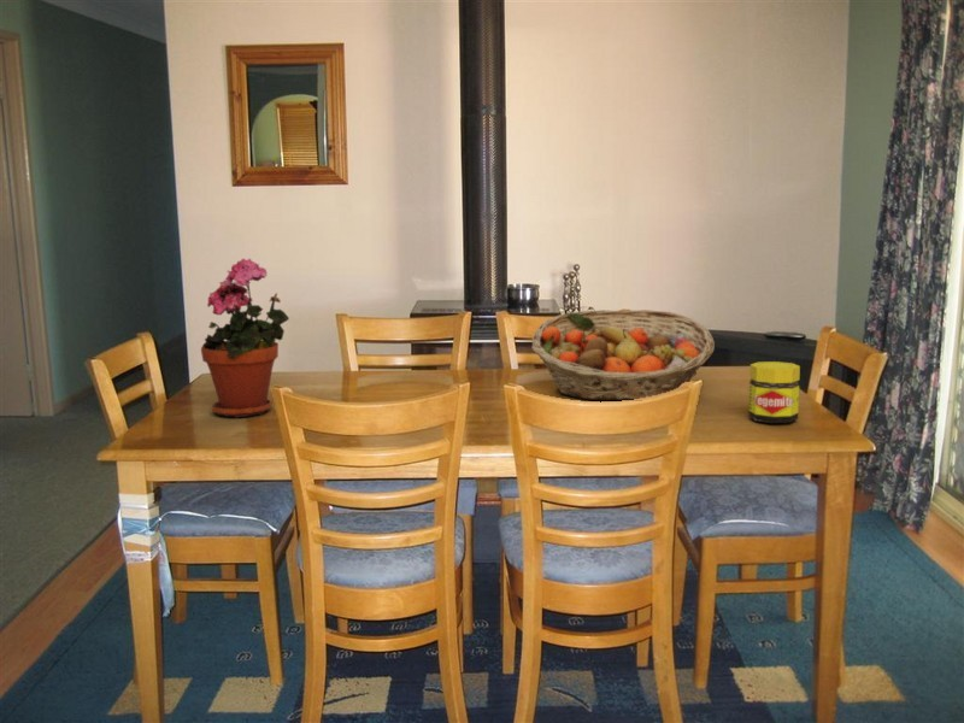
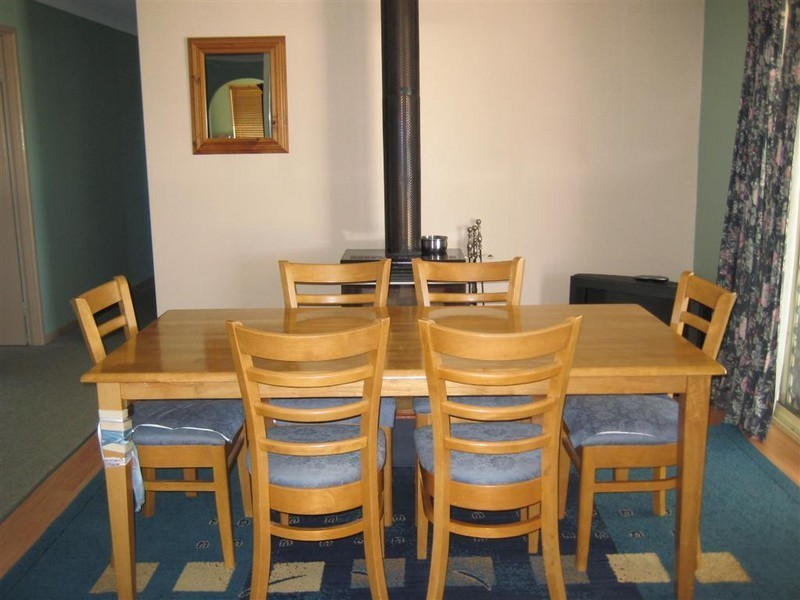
- fruit basket [530,308,716,401]
- jar [747,360,801,424]
- potted plant [200,258,290,418]
